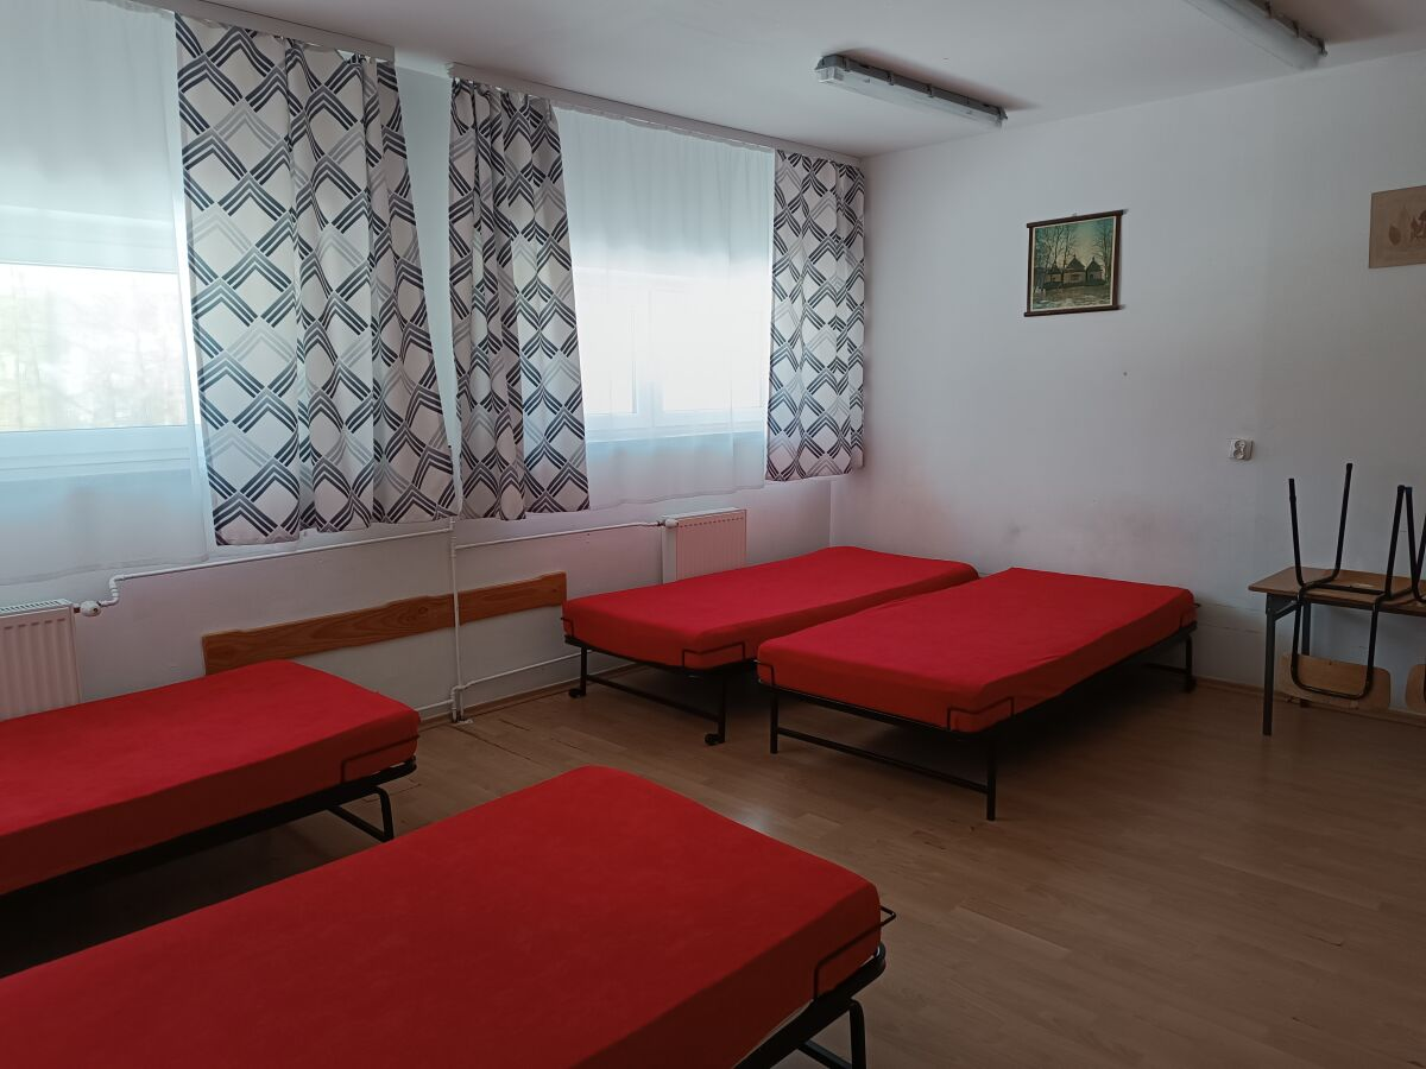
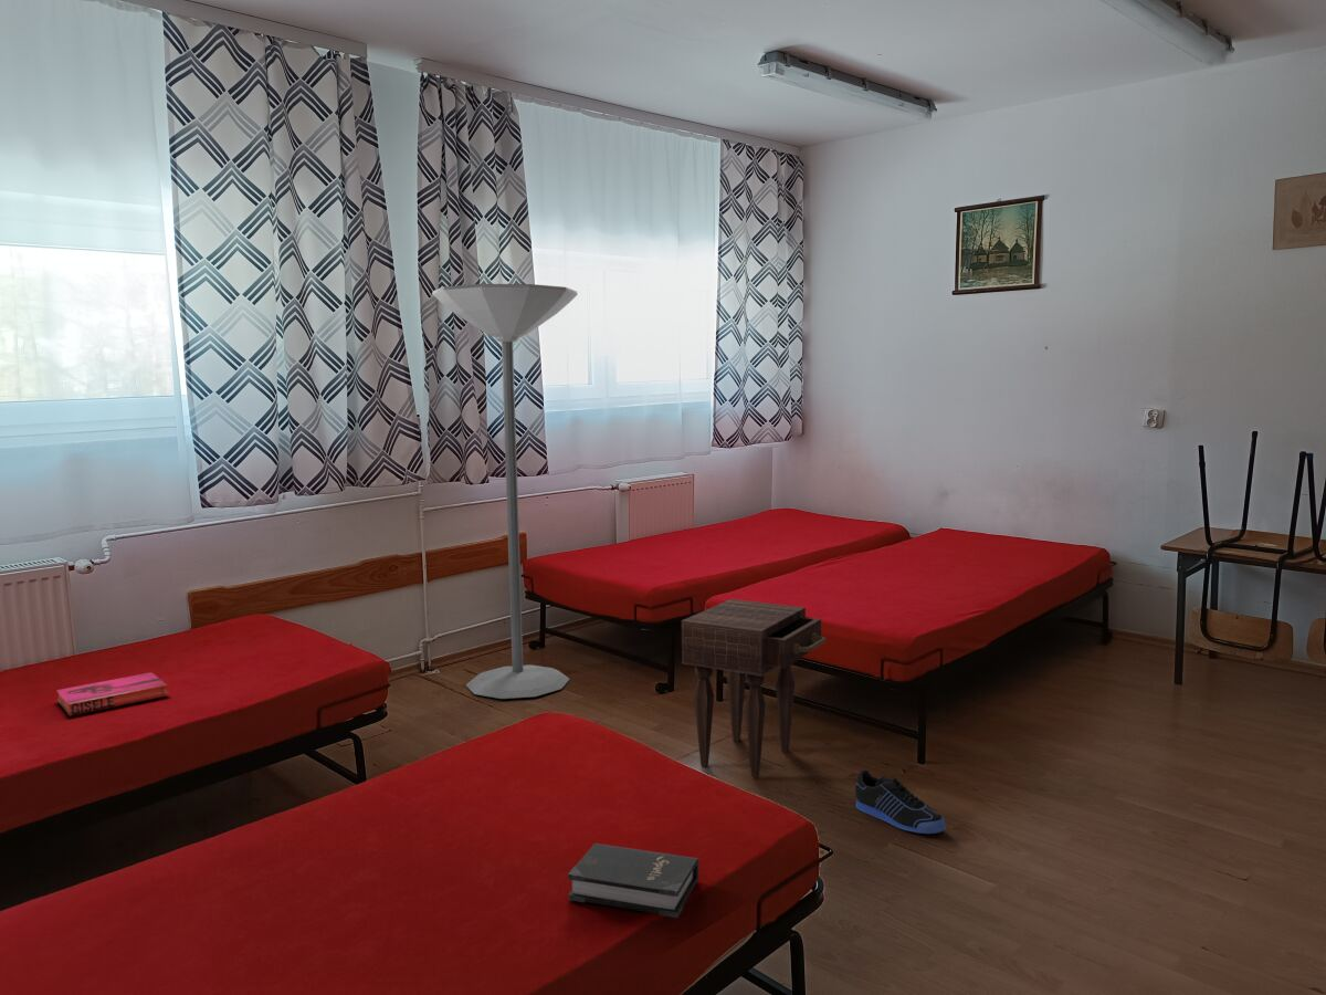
+ hardback book [567,842,699,919]
+ hardback book [56,671,169,718]
+ floor lamp [431,283,579,700]
+ nightstand [681,598,828,778]
+ sneaker [854,768,947,835]
